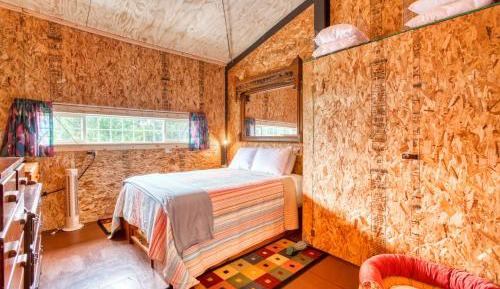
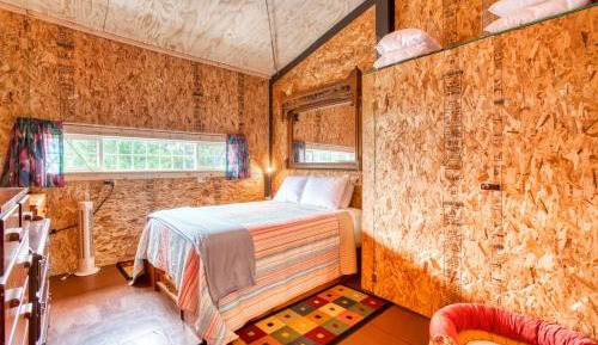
- pitcher plant [286,234,310,256]
